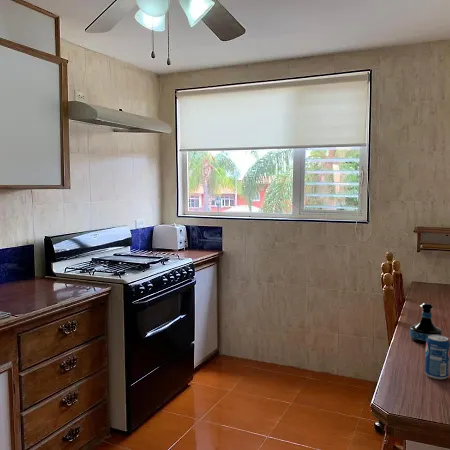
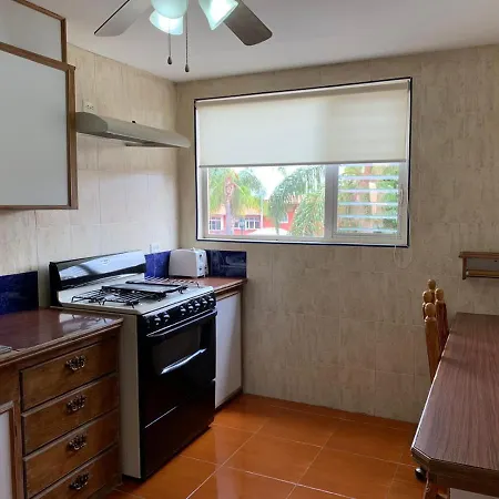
- beverage can [424,335,450,380]
- tequila bottle [409,302,443,345]
